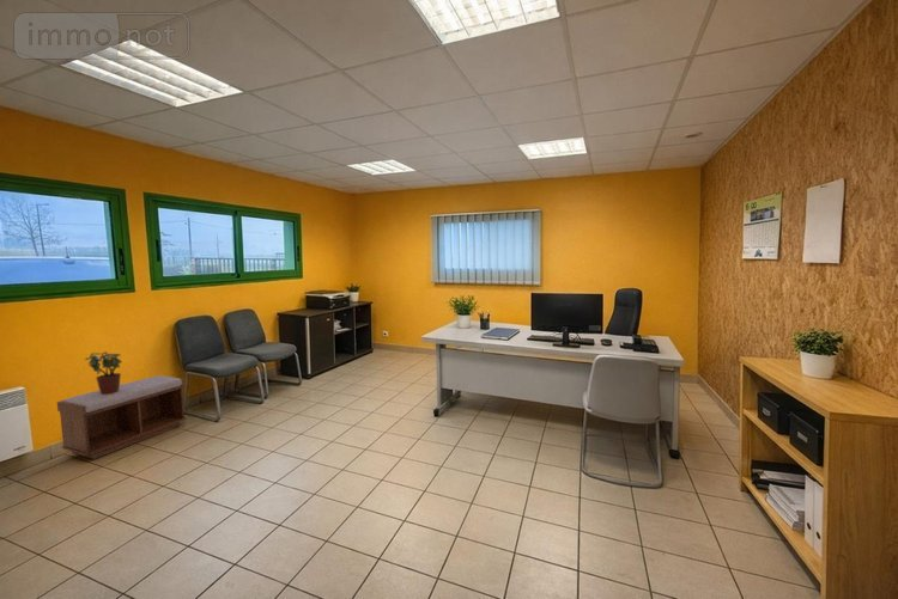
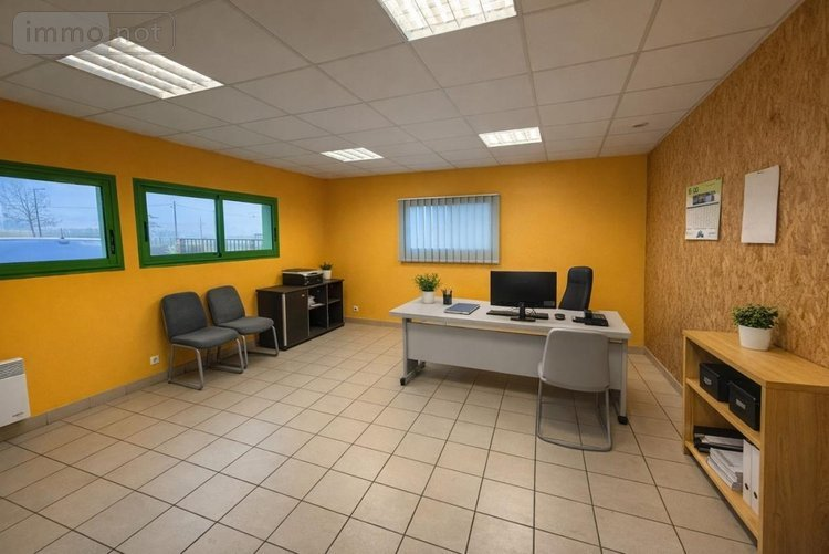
- potted plant [84,350,123,395]
- bench [56,374,188,460]
